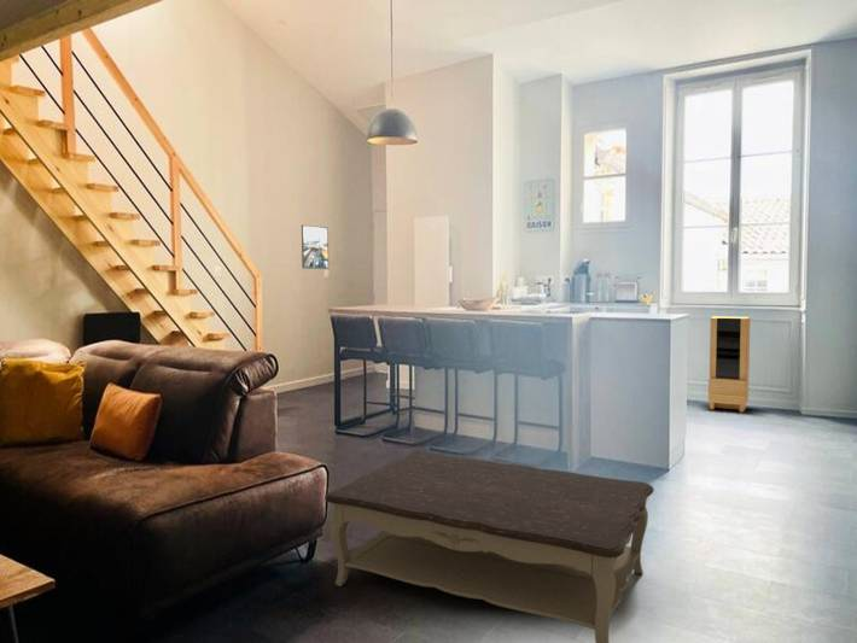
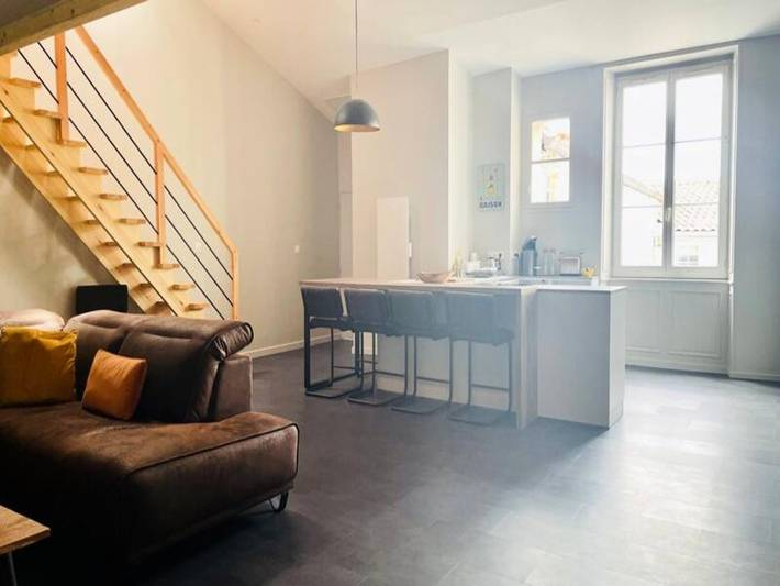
- storage cabinet [707,315,752,413]
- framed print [301,224,330,270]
- coffee table [323,450,655,643]
